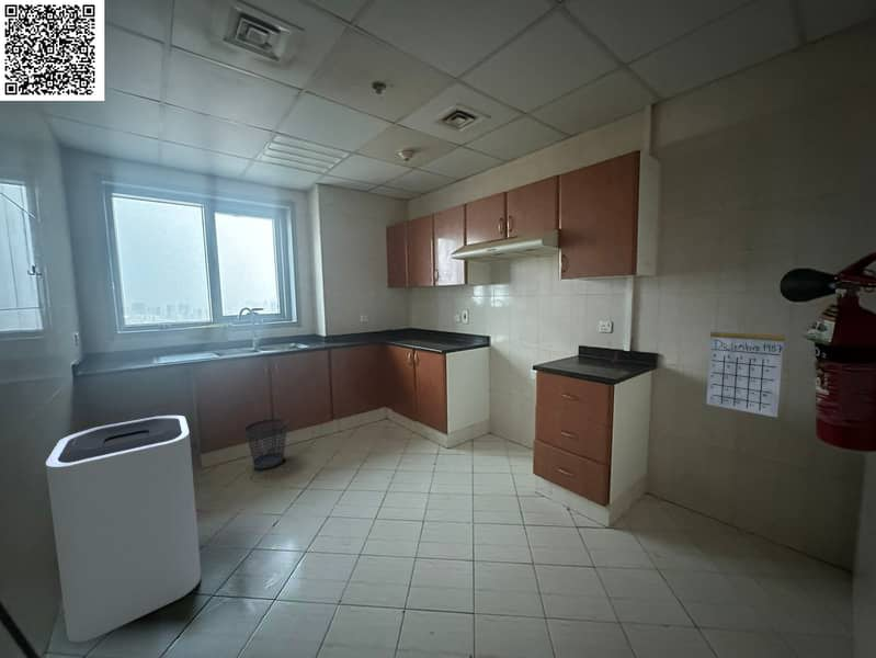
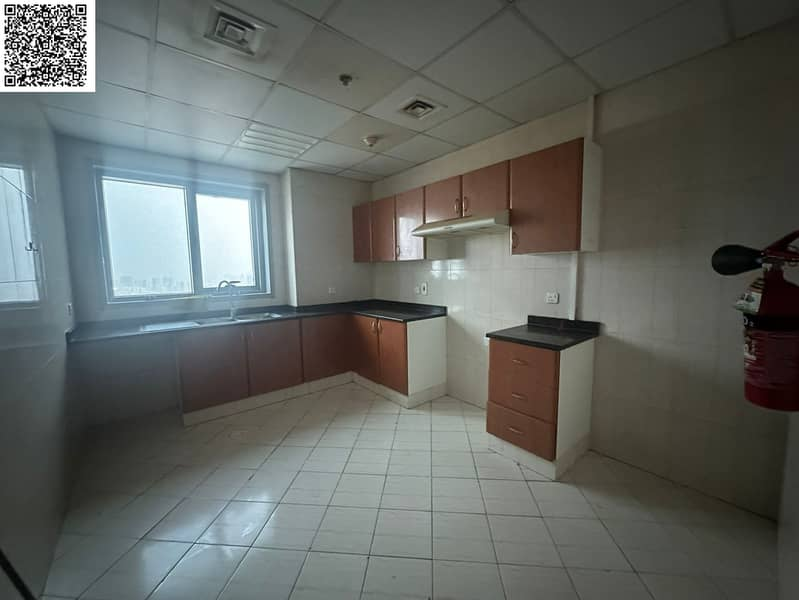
- calendar [706,315,786,419]
- trash can [45,415,202,644]
- wastebasket [244,418,288,470]
